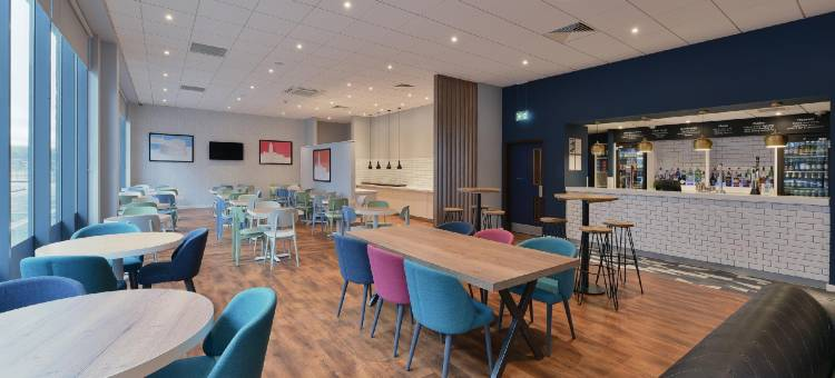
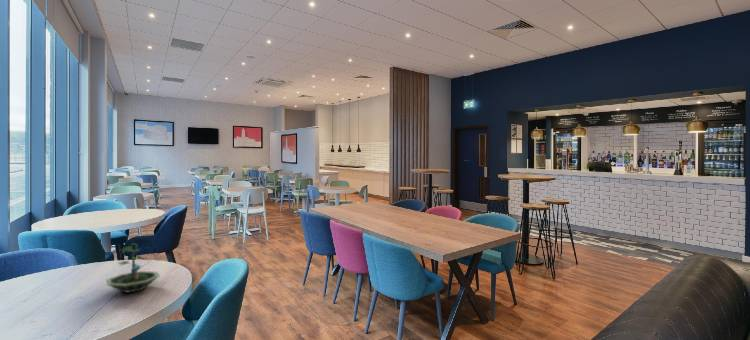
+ terrarium [105,242,161,294]
